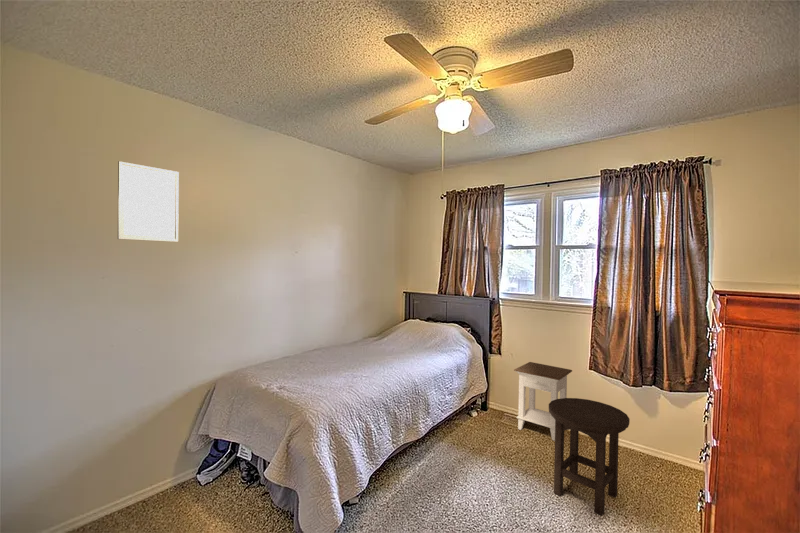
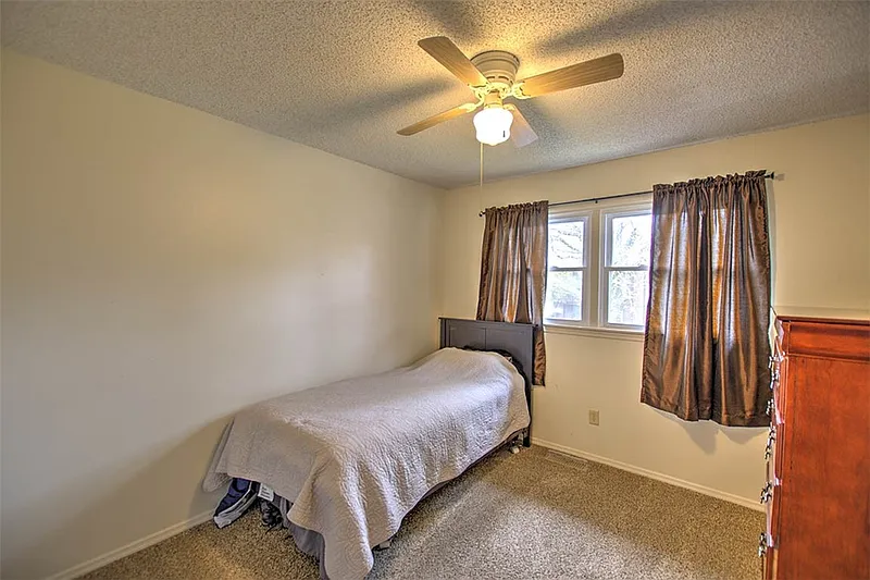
- stool [548,397,631,516]
- nightstand [513,361,573,442]
- wall art [117,160,180,243]
